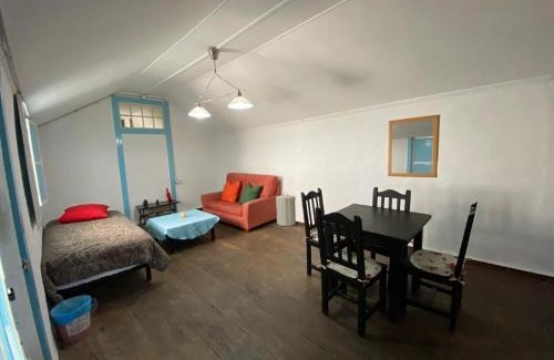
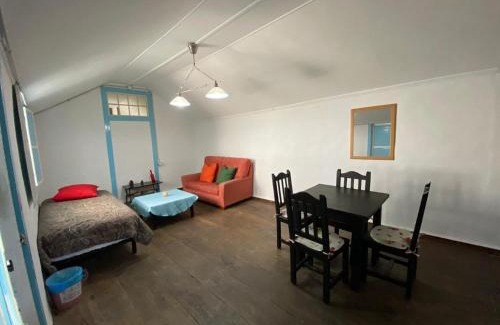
- laundry hamper [275,192,297,227]
